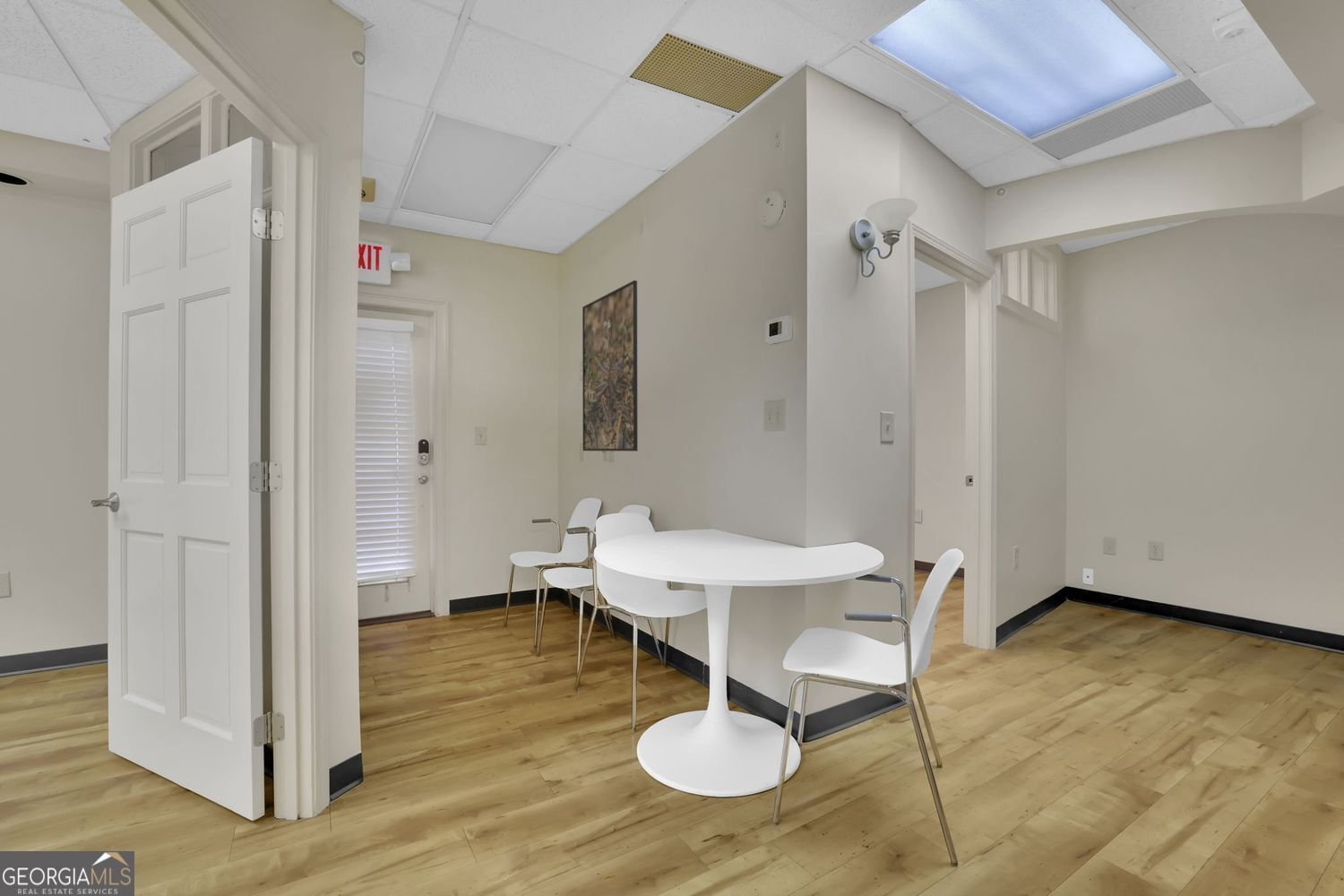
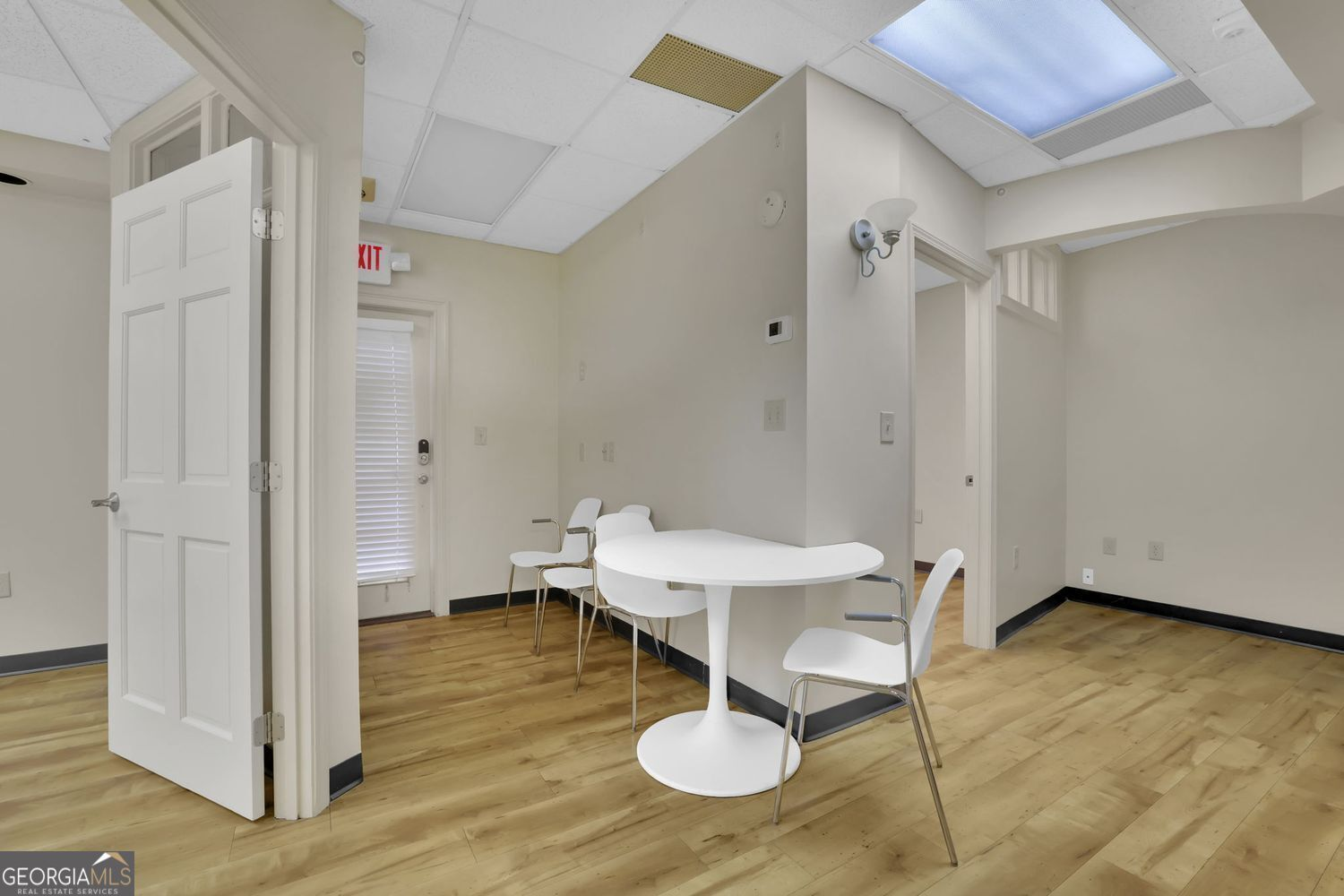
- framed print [582,280,639,452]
